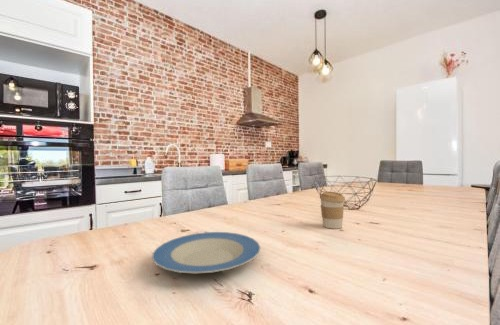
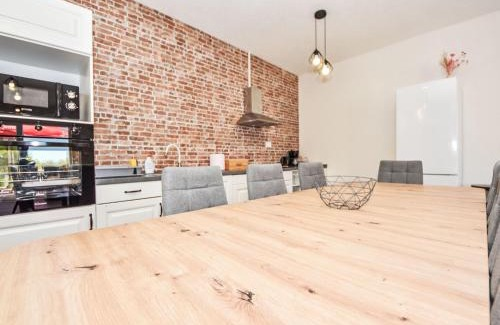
- plate [151,231,261,274]
- coffee cup [319,191,346,230]
